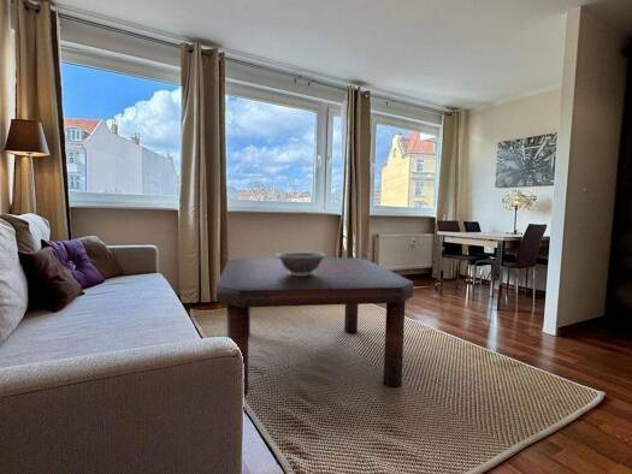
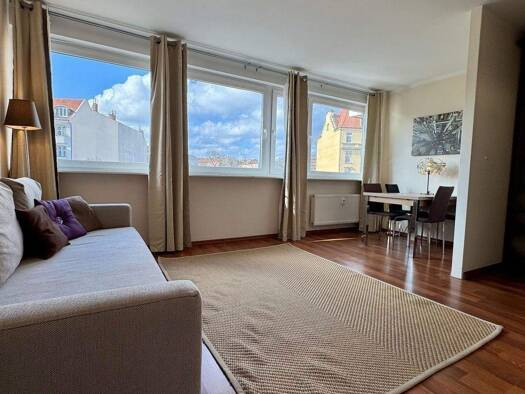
- decorative bowl [274,251,327,275]
- coffee table [215,256,414,397]
